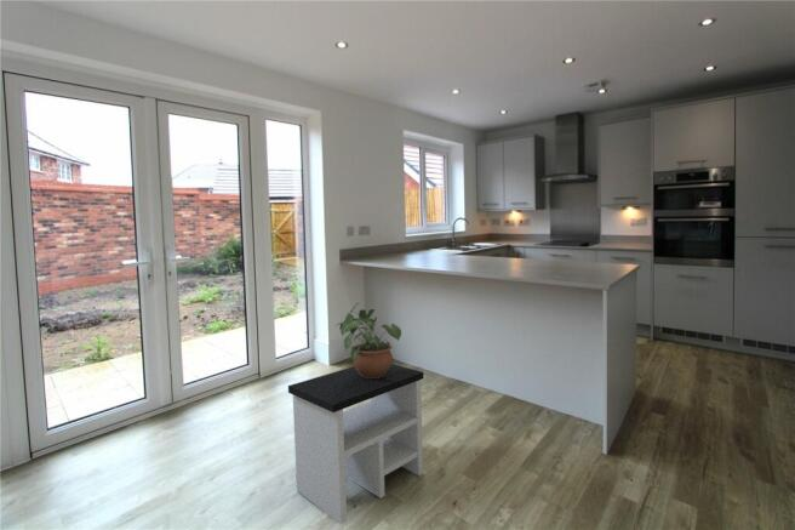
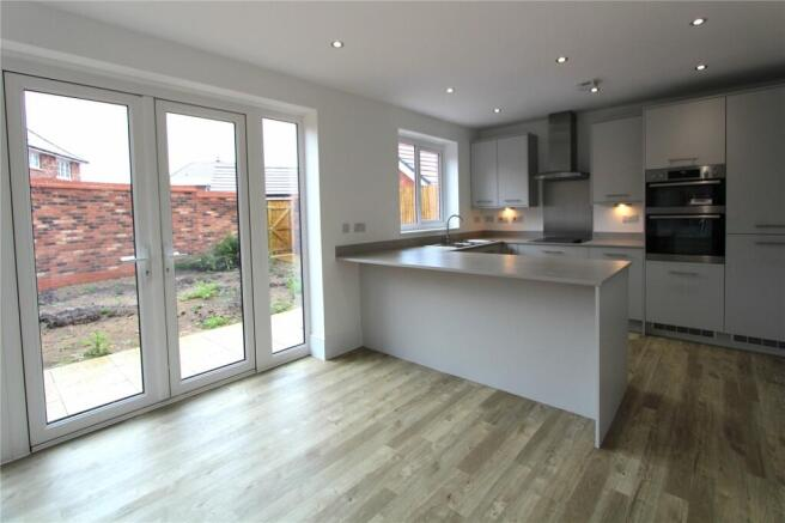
- potted plant [334,302,402,378]
- side table [287,363,425,525]
